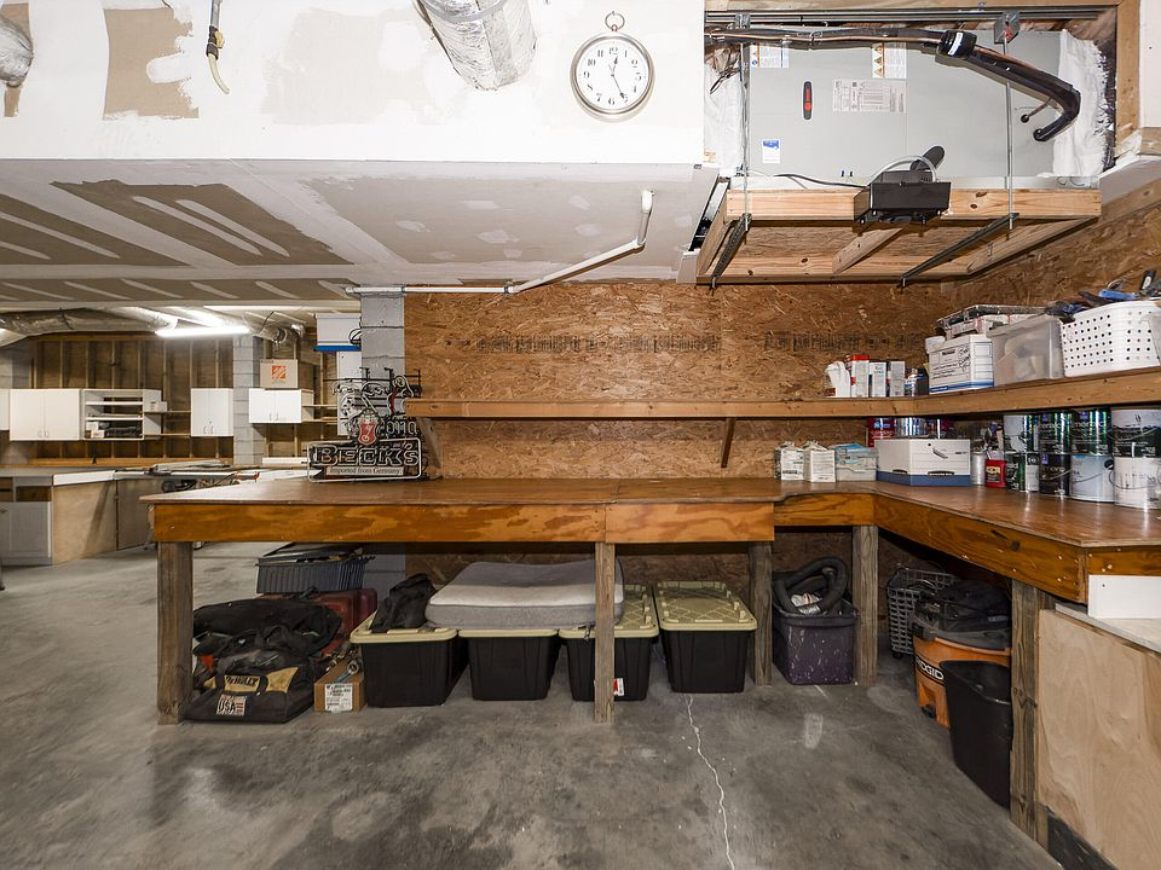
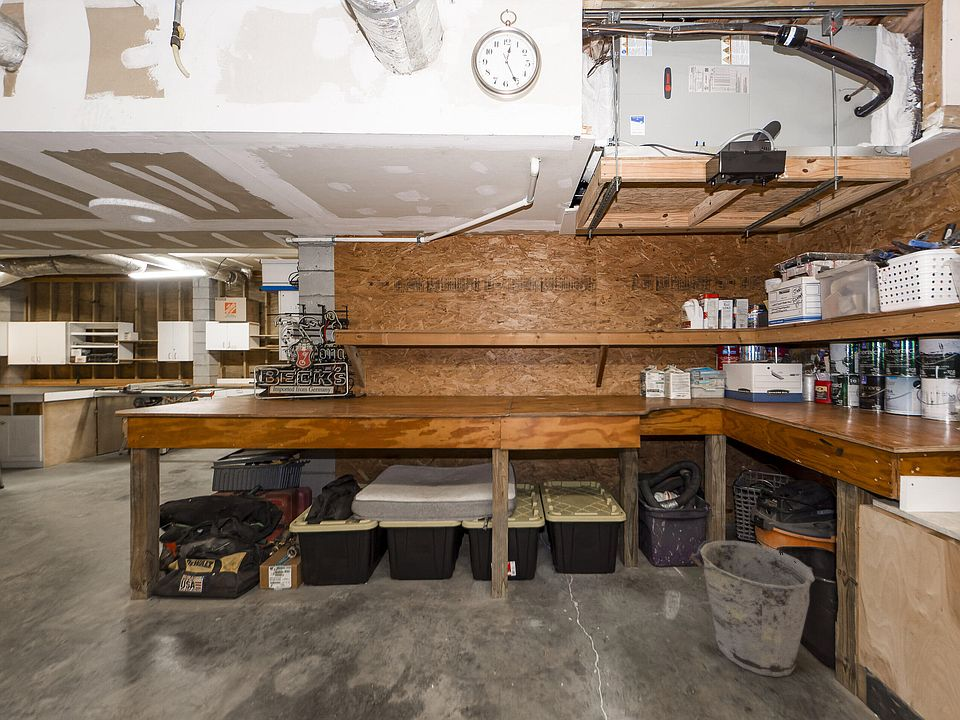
+ ceiling light [88,197,191,232]
+ bucket [689,538,816,678]
